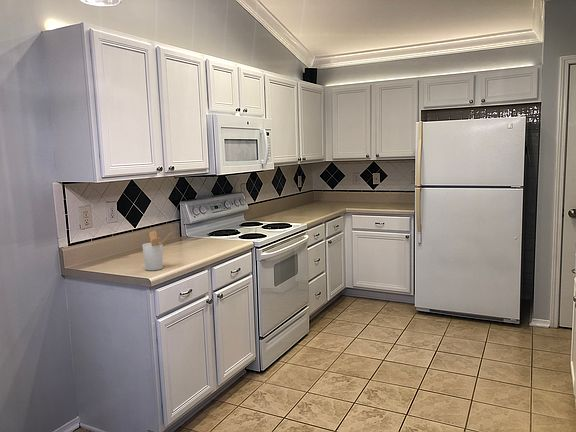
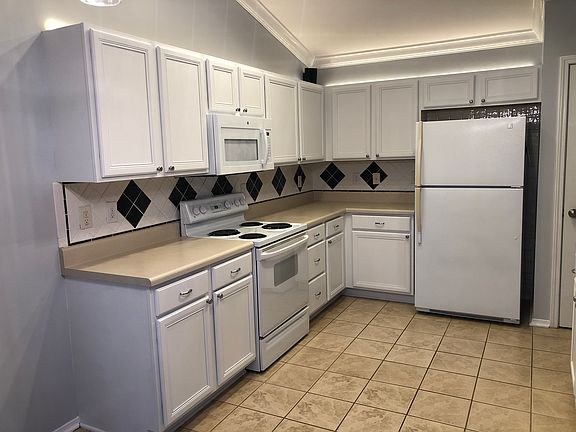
- utensil holder [141,230,173,271]
